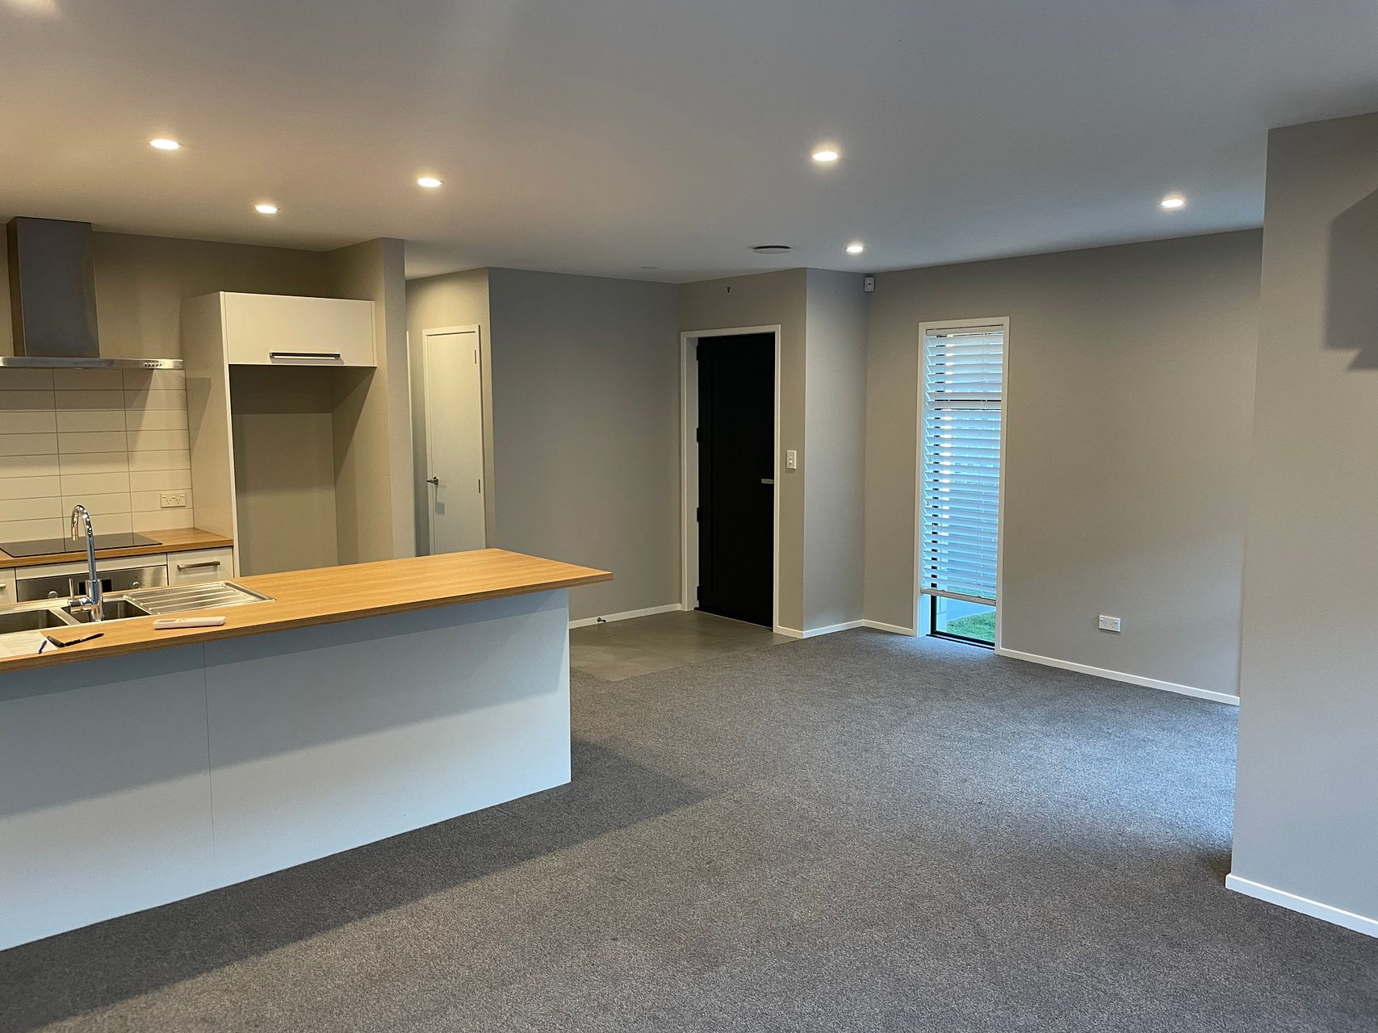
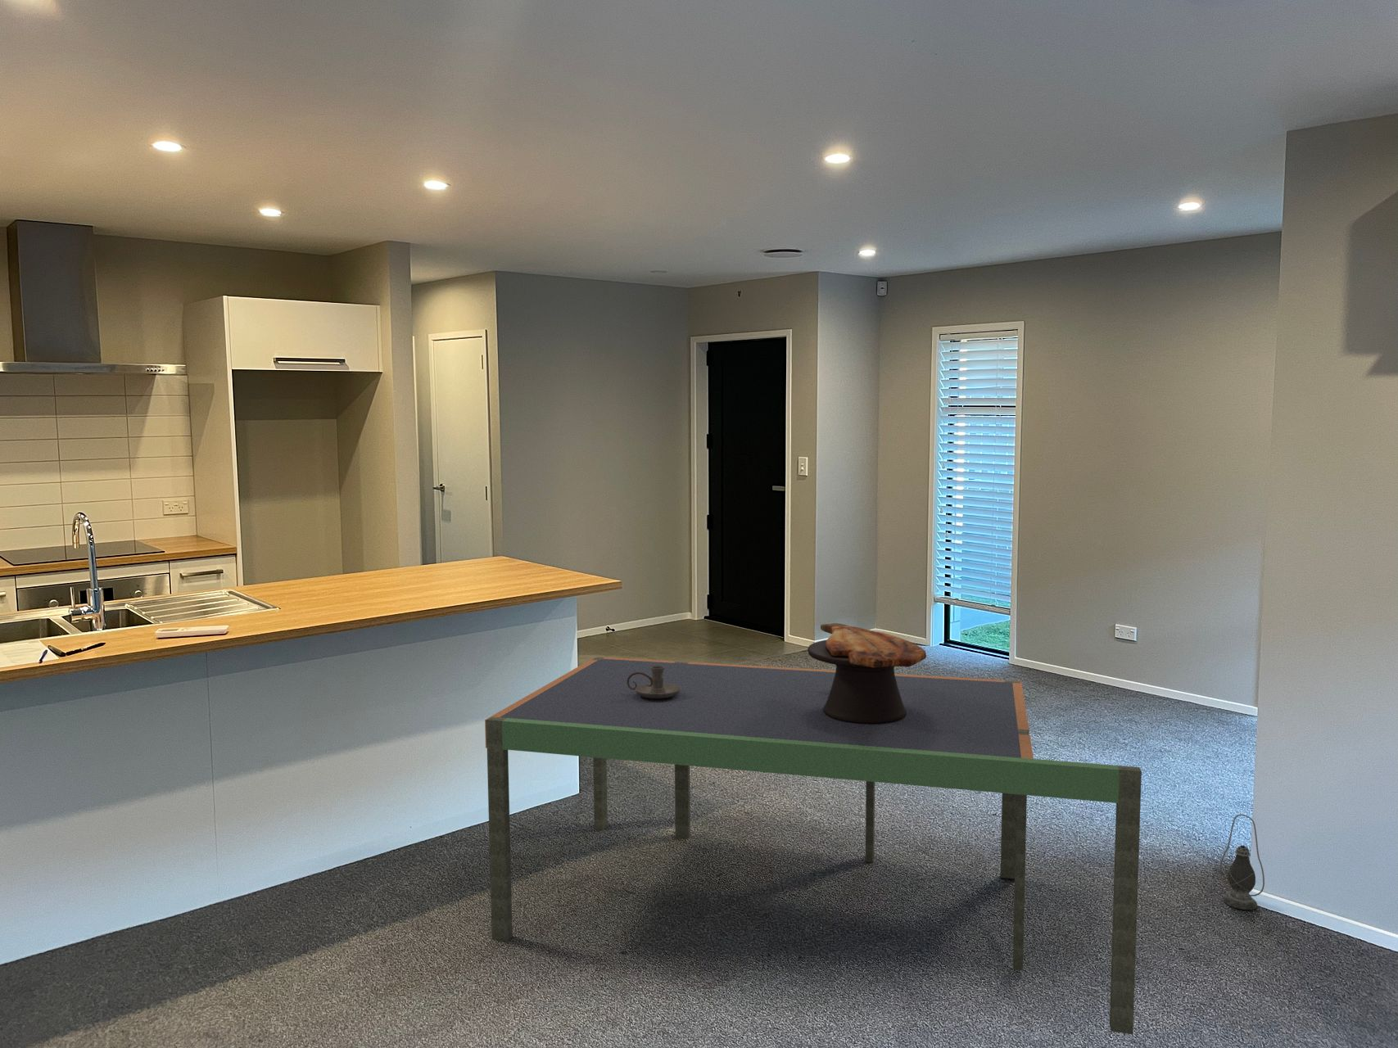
+ candle holder [627,666,680,698]
+ dining table [484,656,1143,1035]
+ lantern [1219,814,1265,910]
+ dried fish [807,622,927,723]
